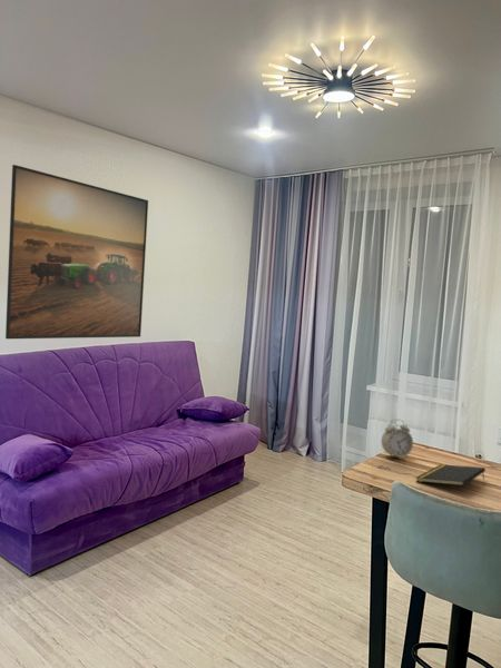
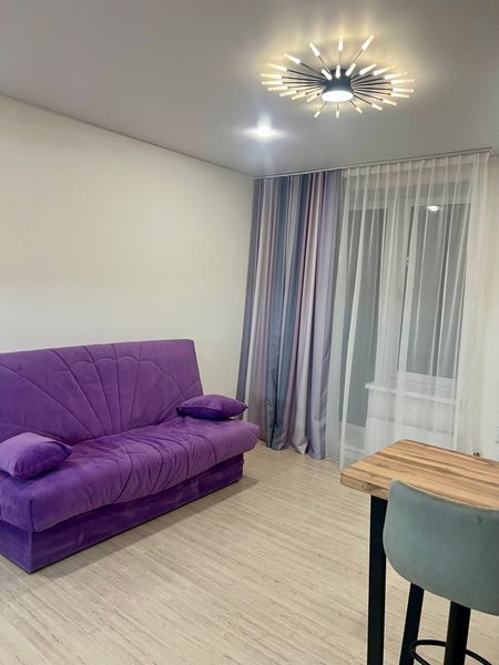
- alarm clock [381,419,414,459]
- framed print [4,164,149,340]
- notepad [415,463,487,487]
